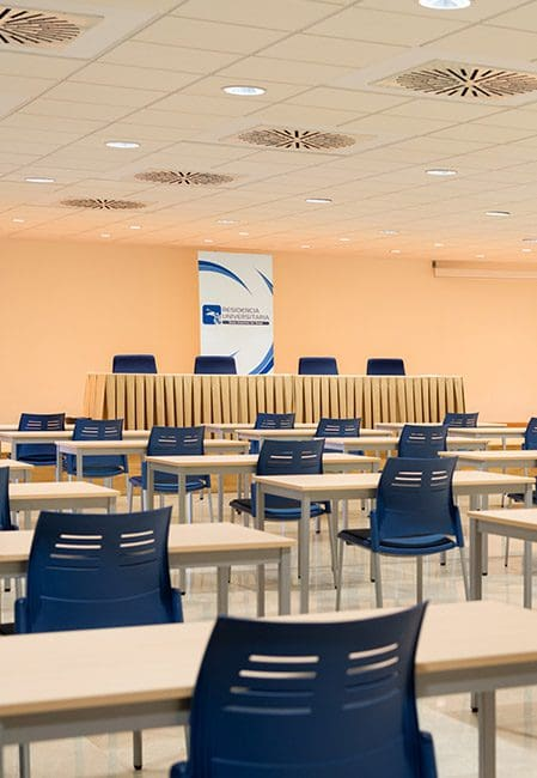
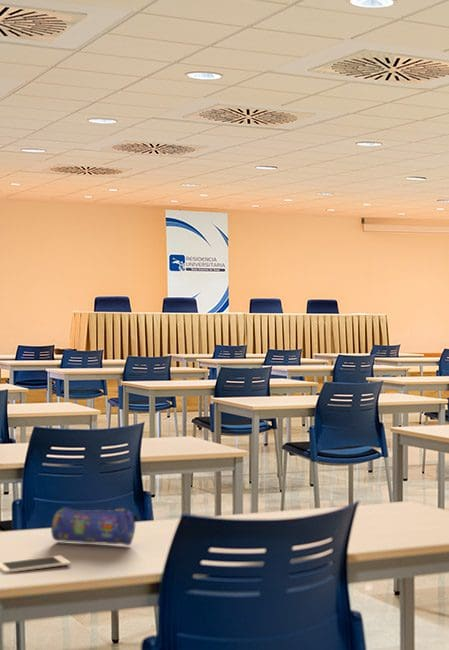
+ cell phone [0,555,72,574]
+ pencil case [50,506,140,547]
